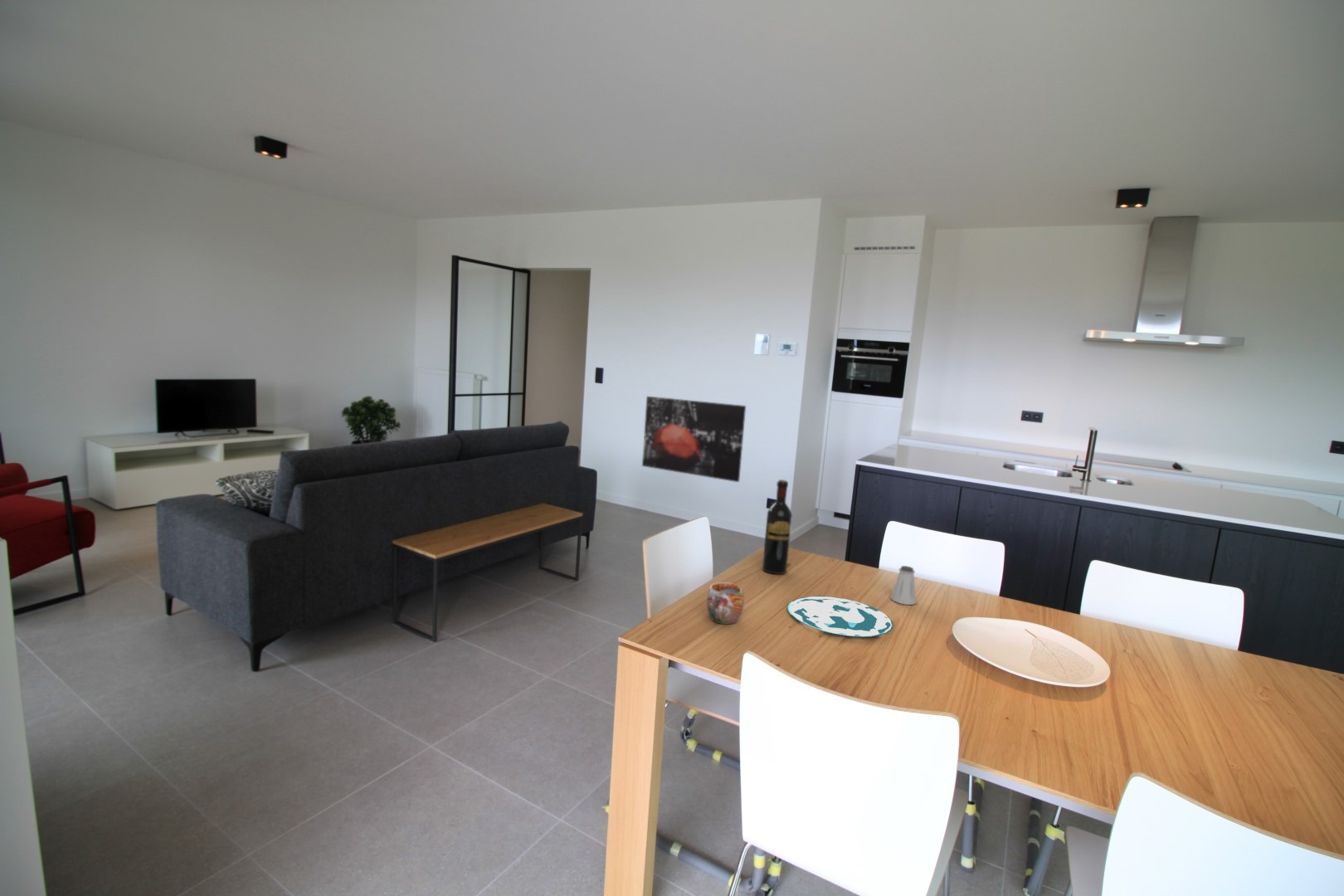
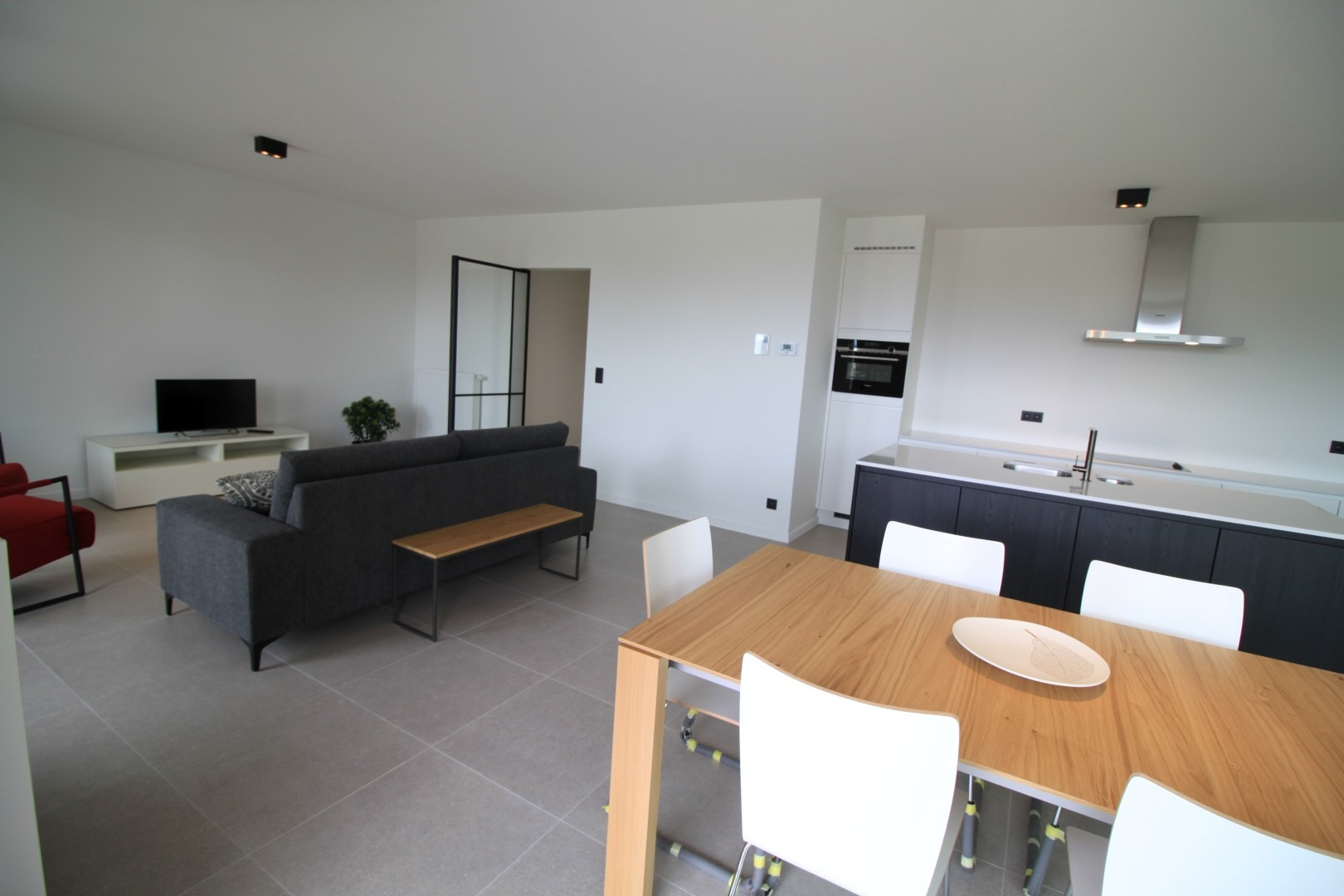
- wine bottle [762,479,793,575]
- mug [706,582,745,625]
- plate [787,596,894,638]
- wall art [641,396,747,483]
- saltshaker [889,565,917,606]
